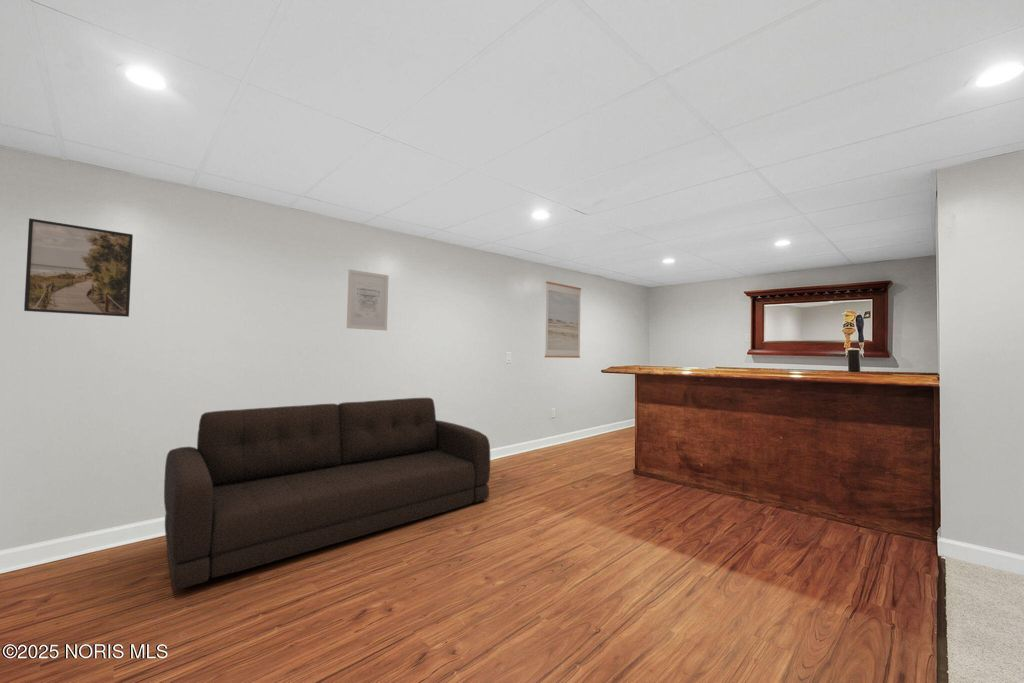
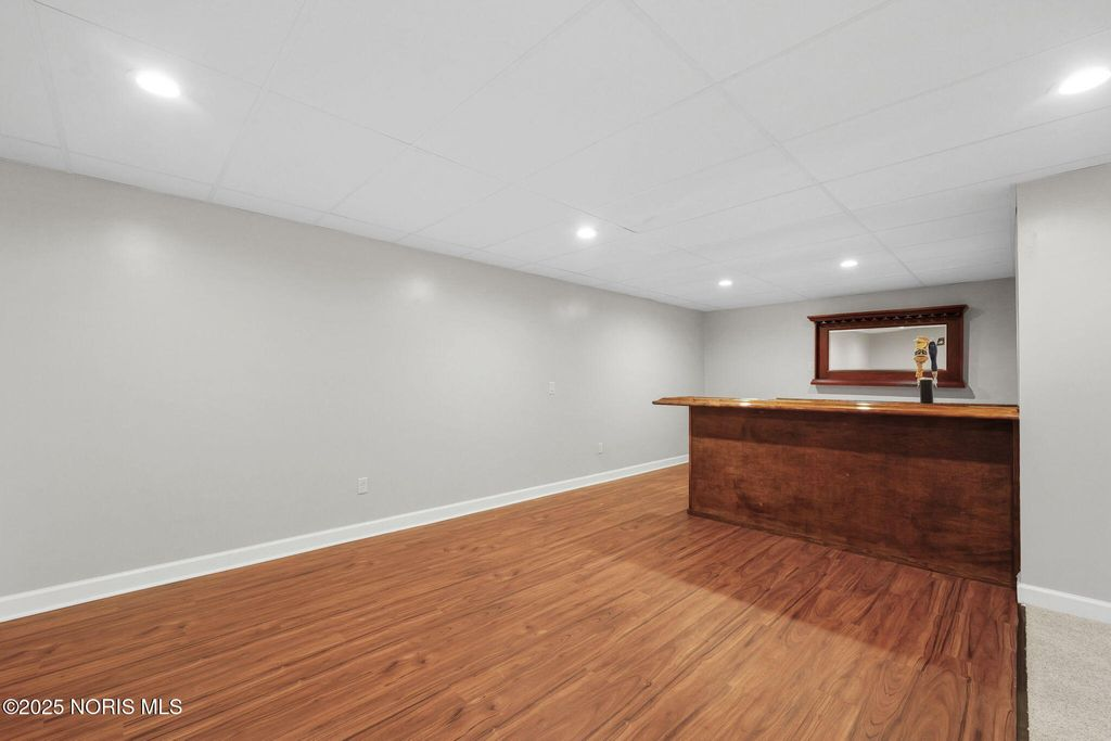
- wall art [346,268,390,331]
- wall art [544,280,582,359]
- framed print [23,217,134,318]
- sofa [163,397,491,591]
